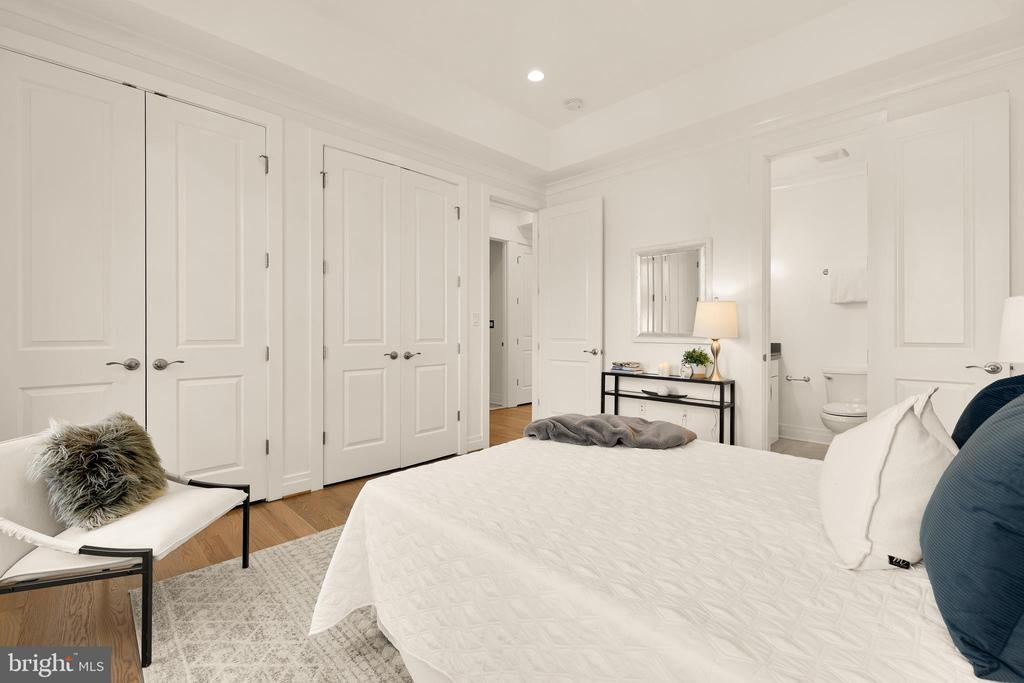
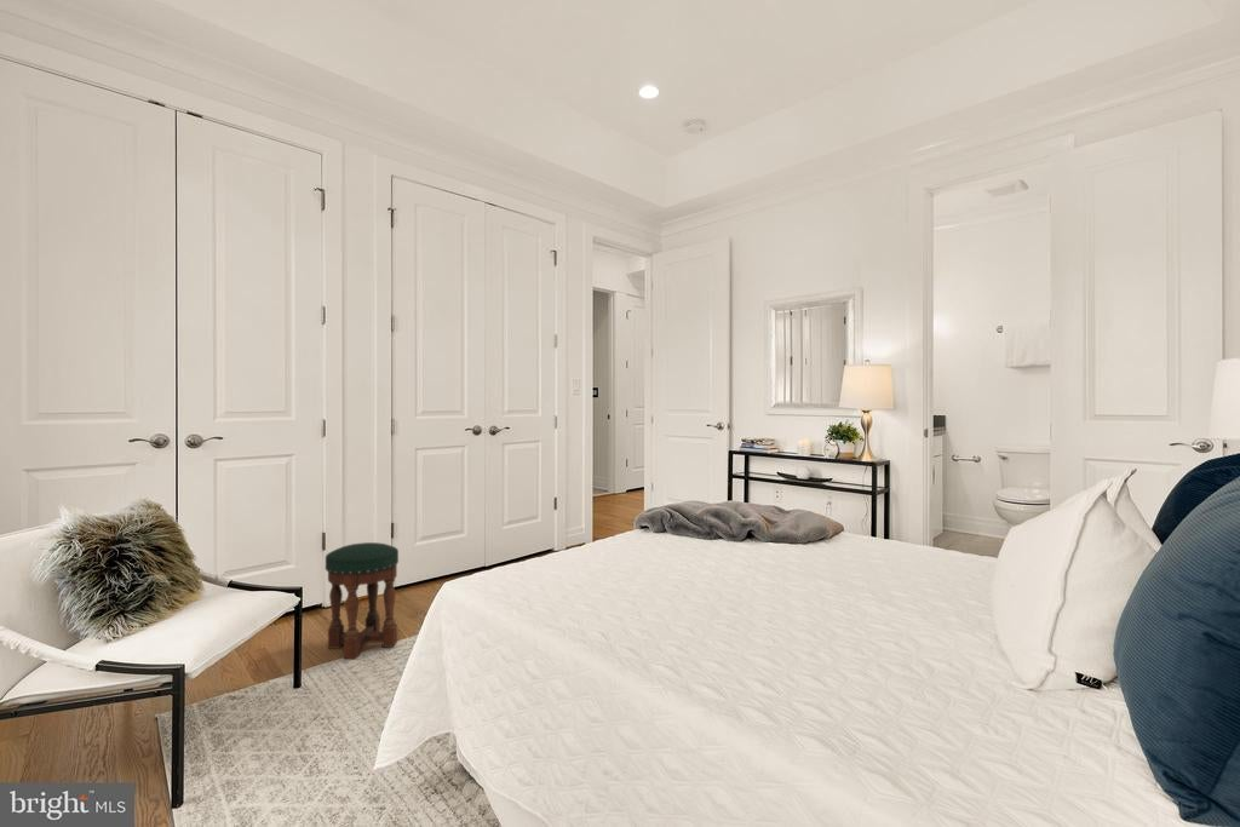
+ stool [325,541,400,660]
